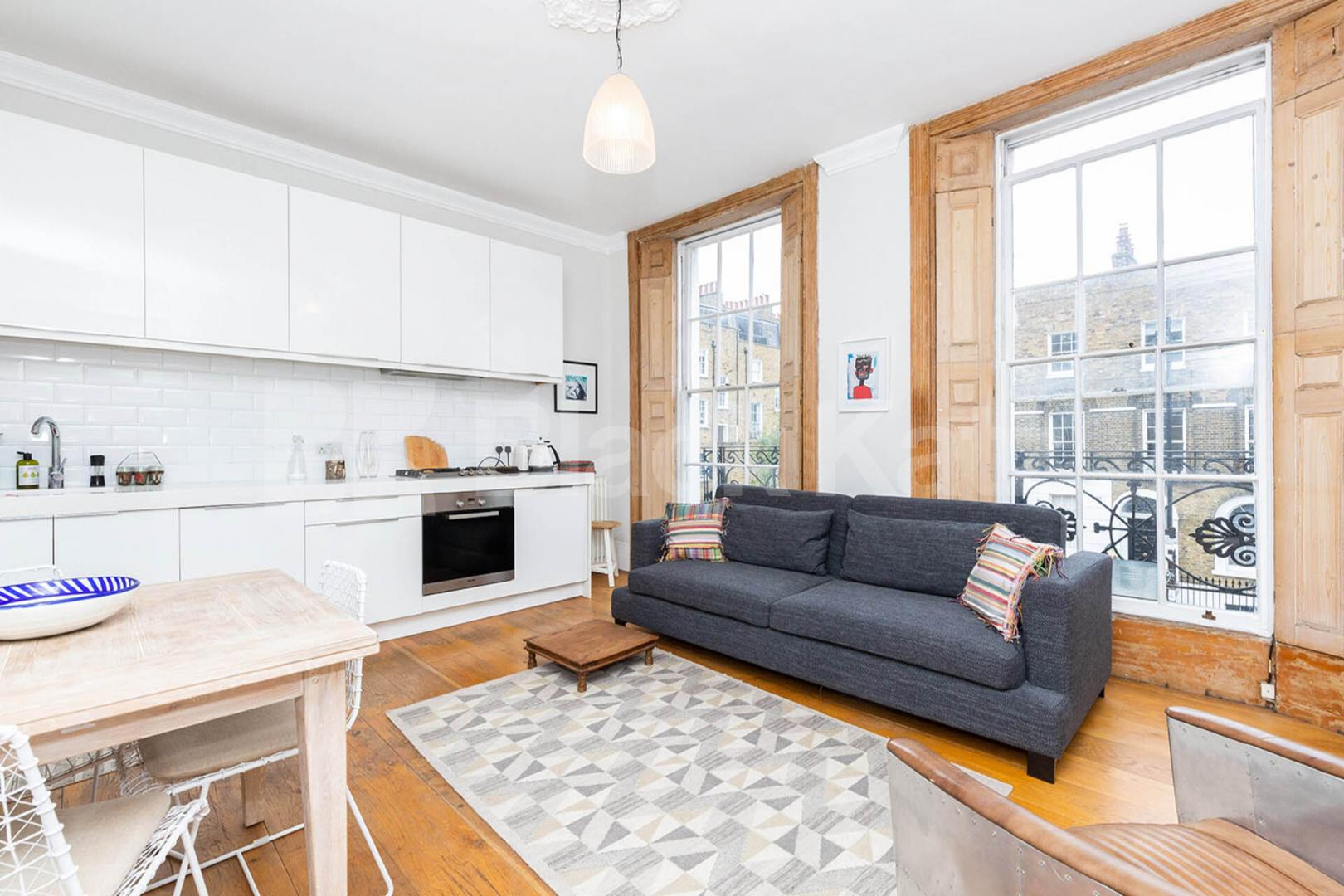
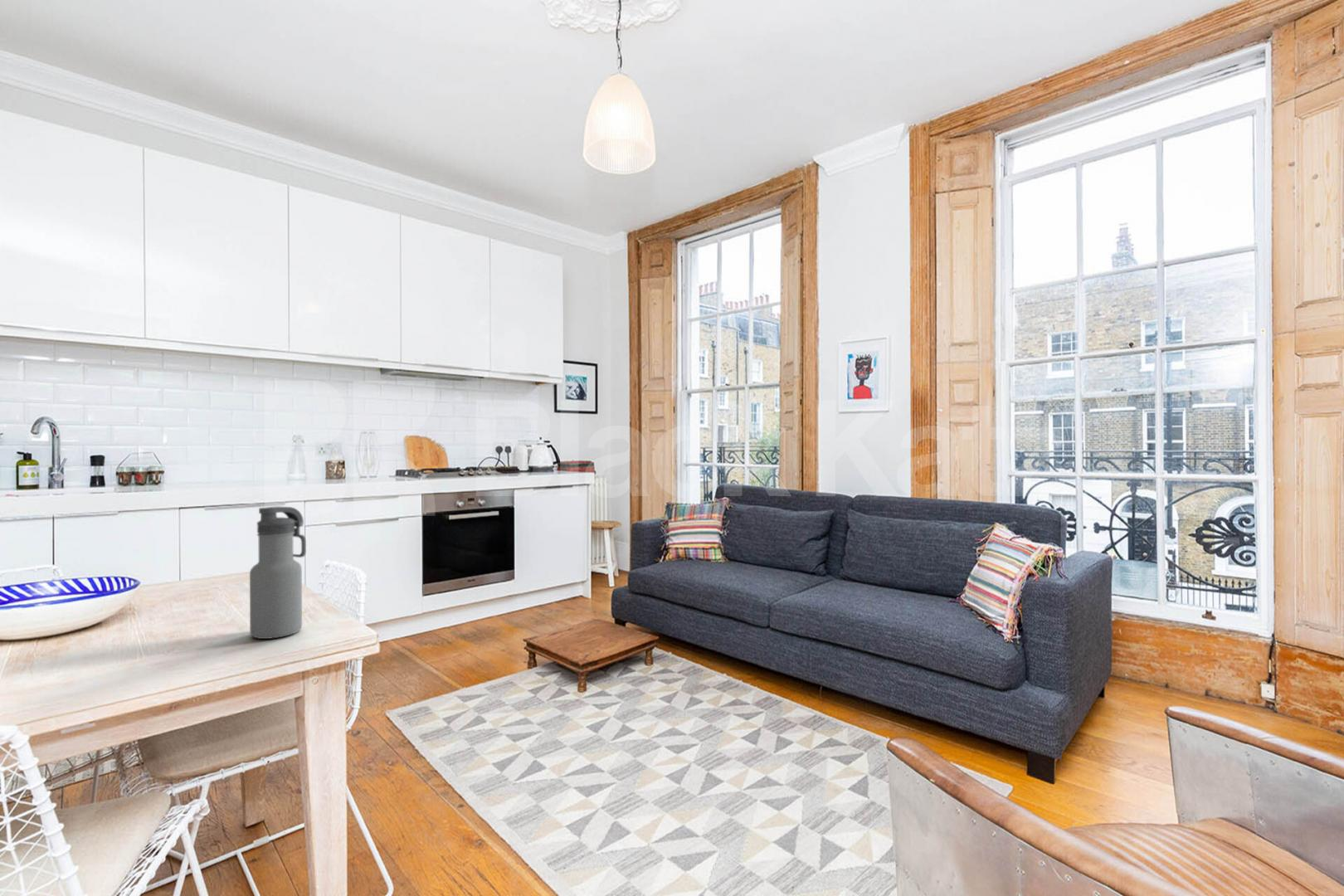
+ water bottle [249,505,307,640]
